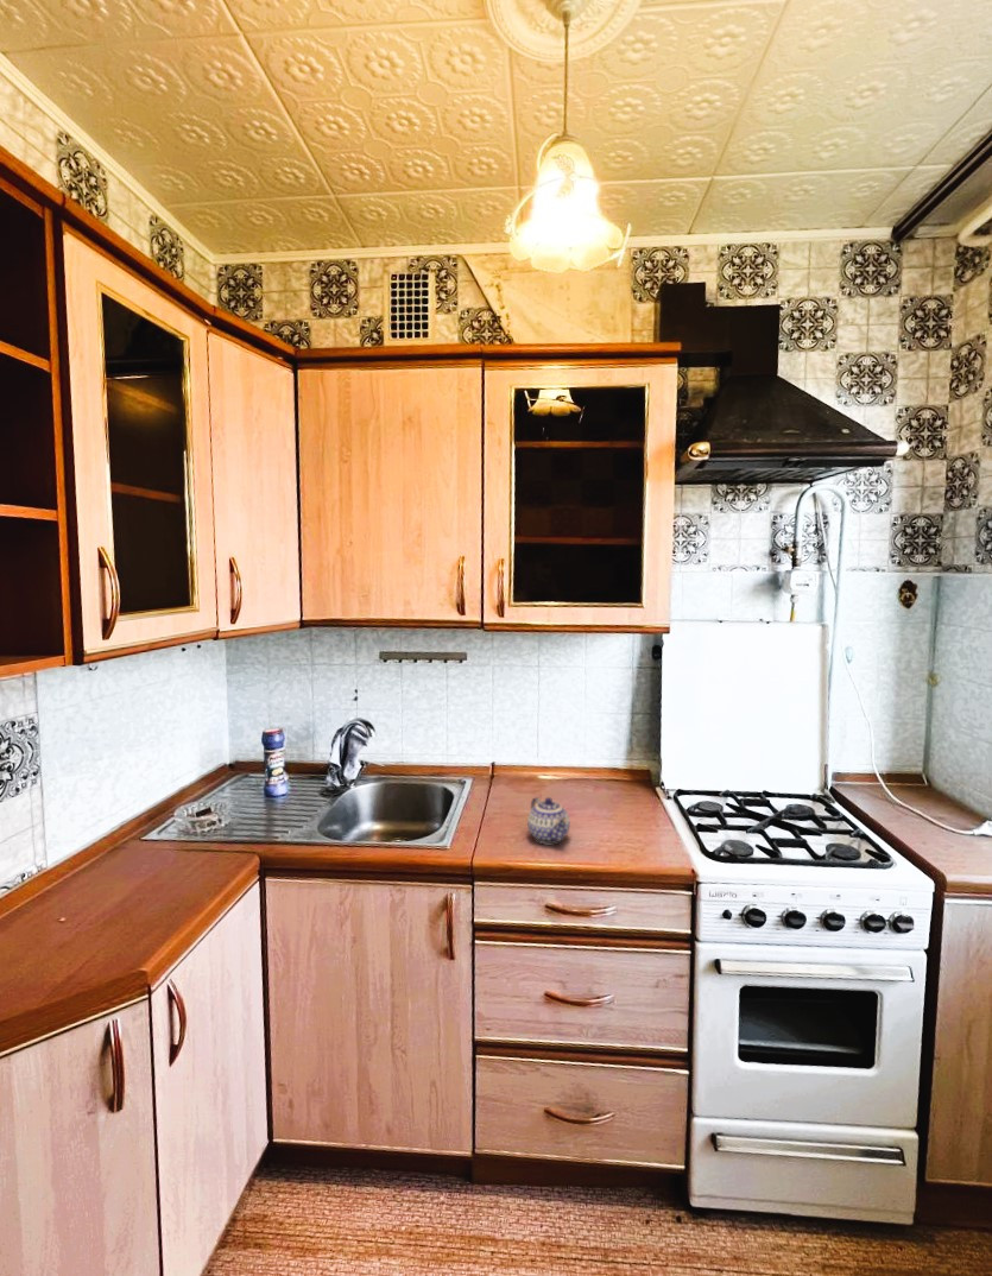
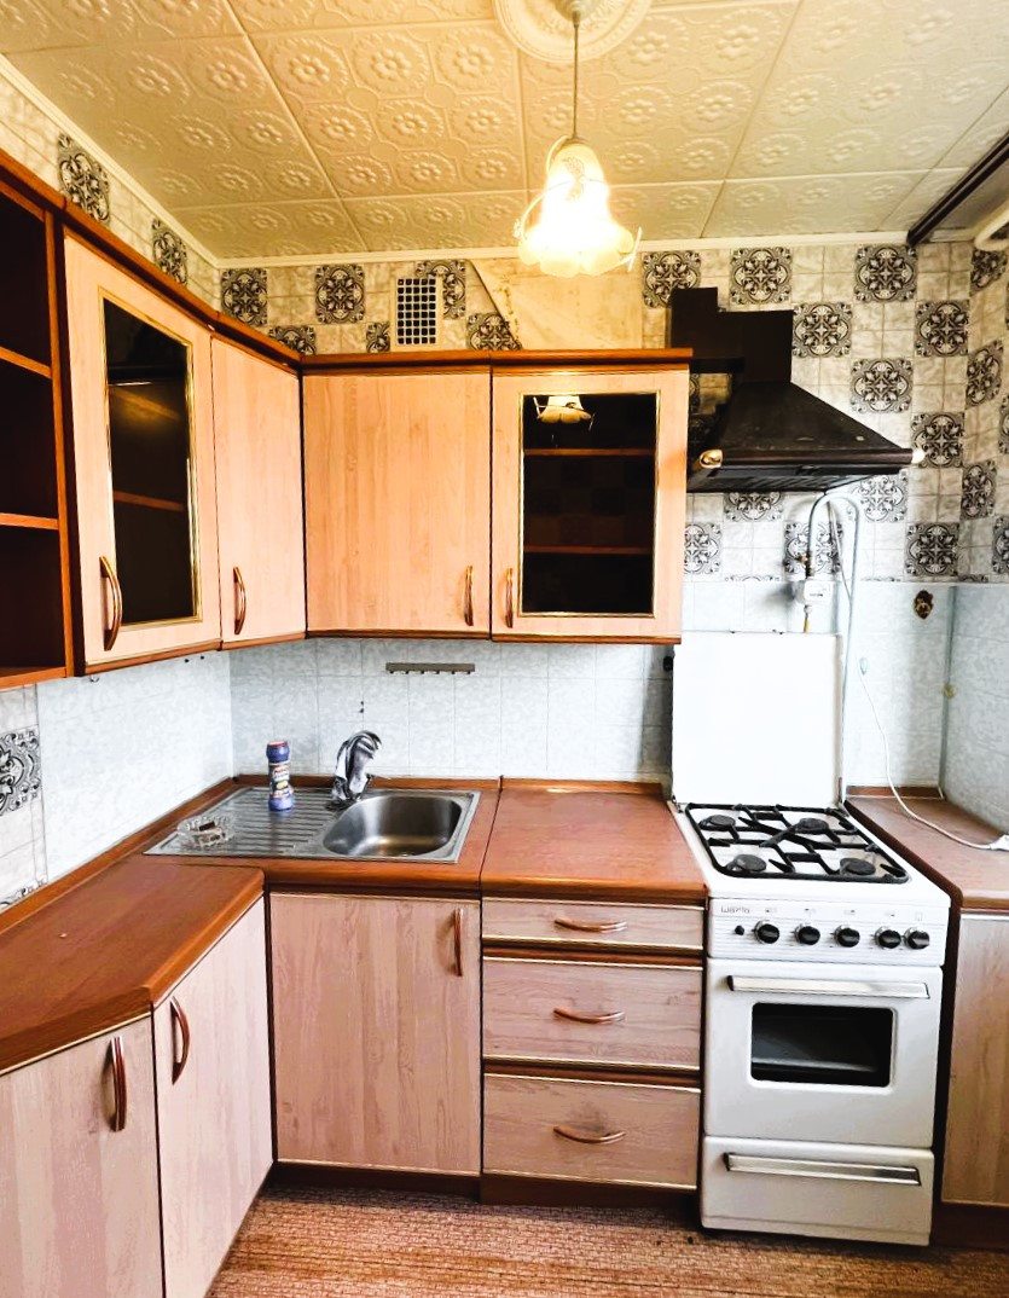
- teapot [526,796,571,845]
